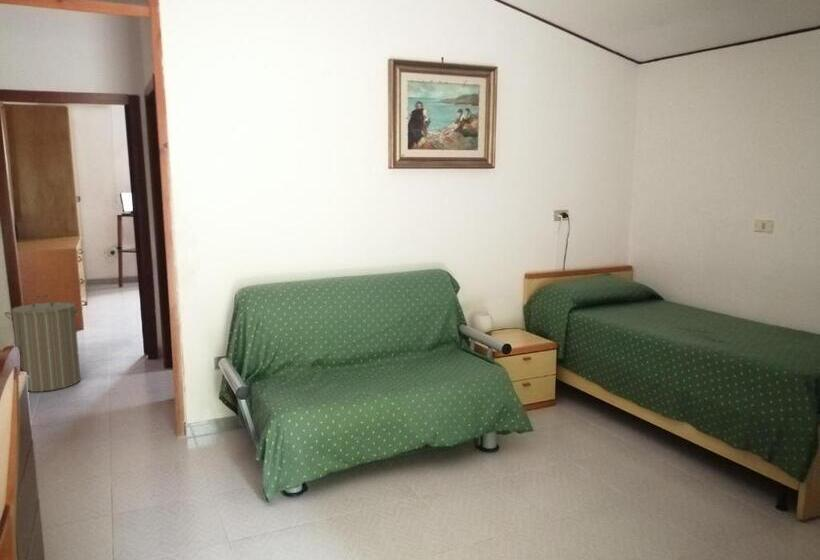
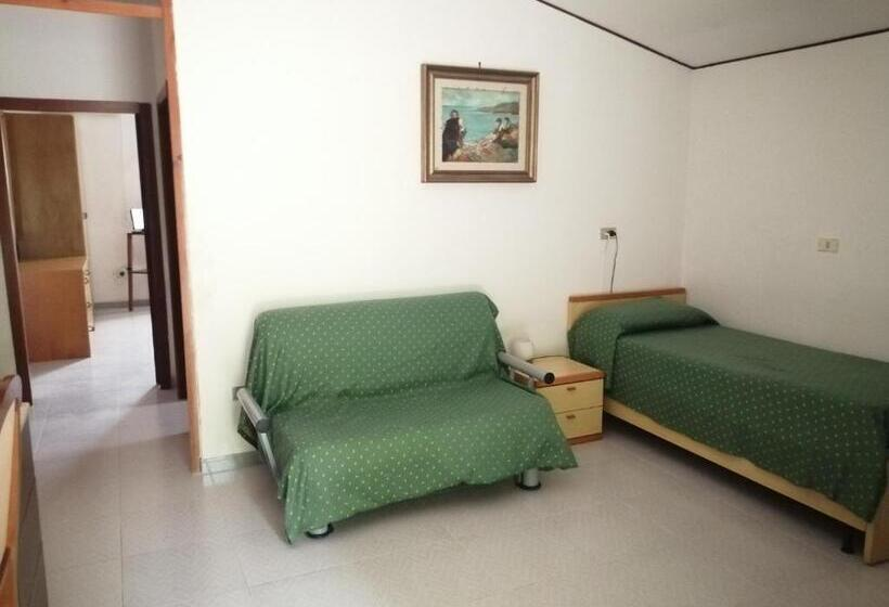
- laundry hamper [4,293,83,393]
